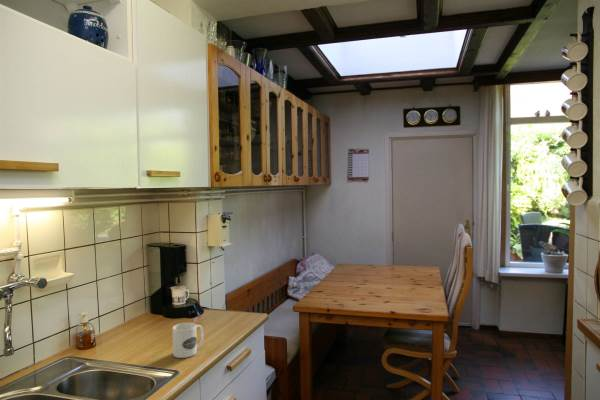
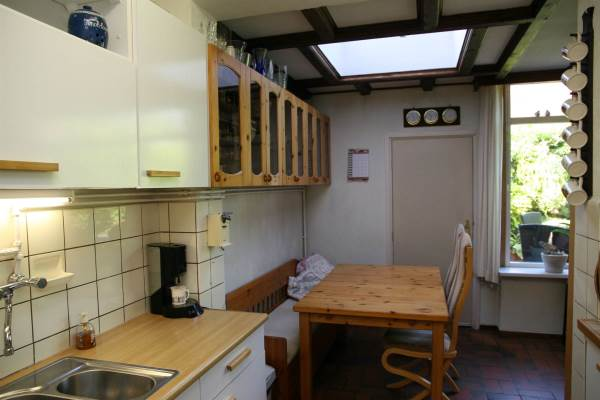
- mug [172,322,205,359]
